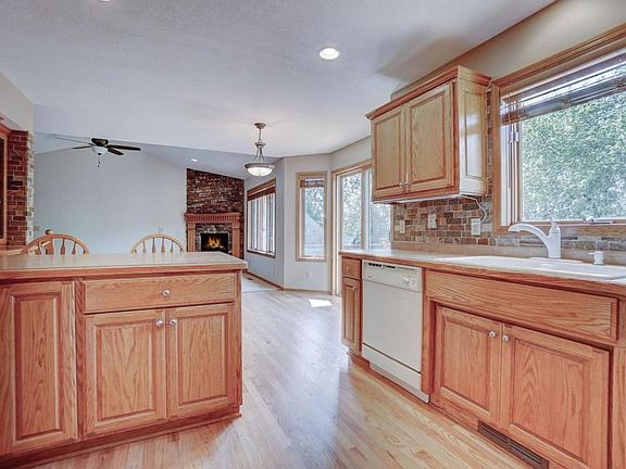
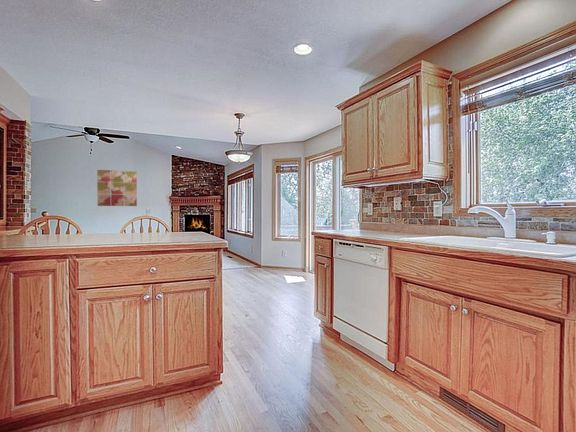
+ wall art [96,169,138,207]
